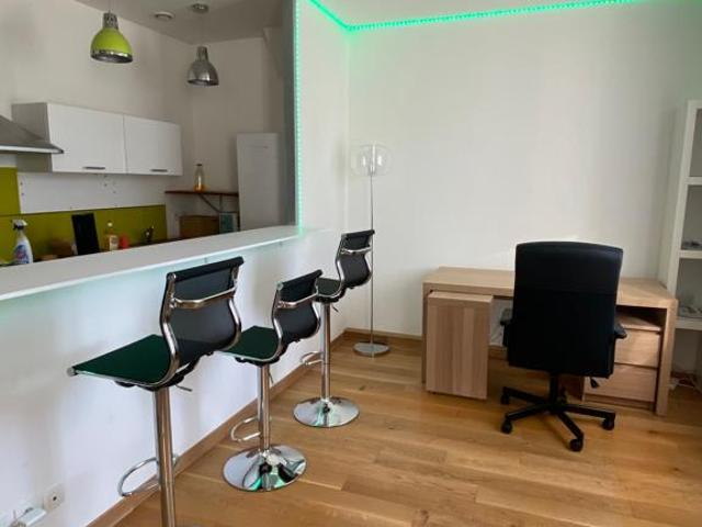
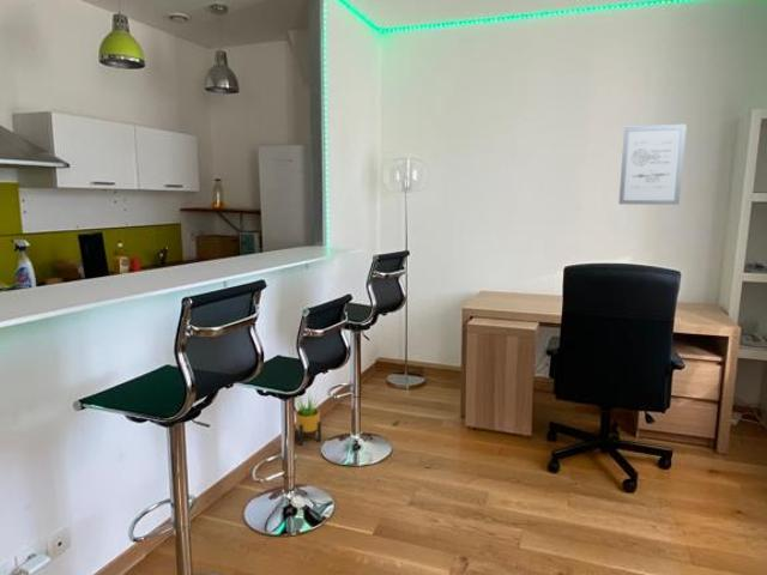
+ potted plant [294,392,322,447]
+ wall art [617,123,688,206]
